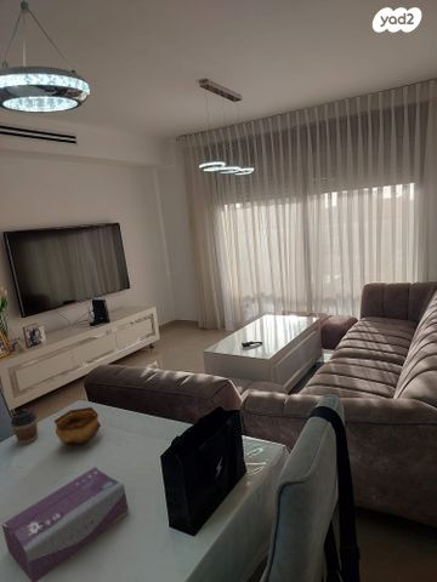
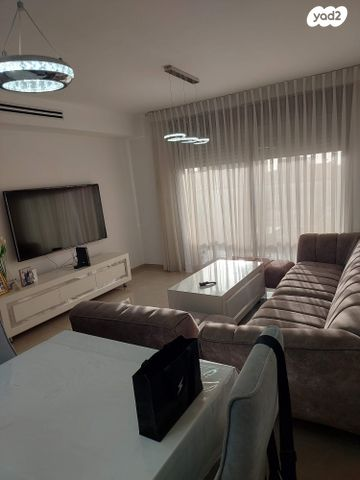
- tissue box [0,466,130,582]
- bowl [53,406,102,447]
- coffee cup [10,407,39,446]
